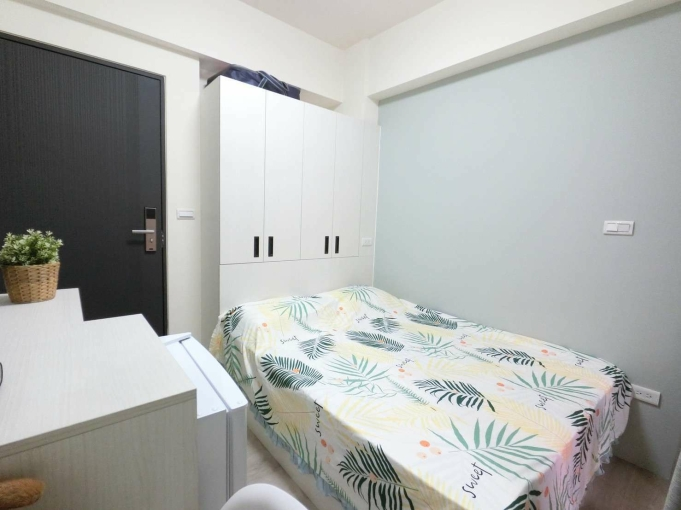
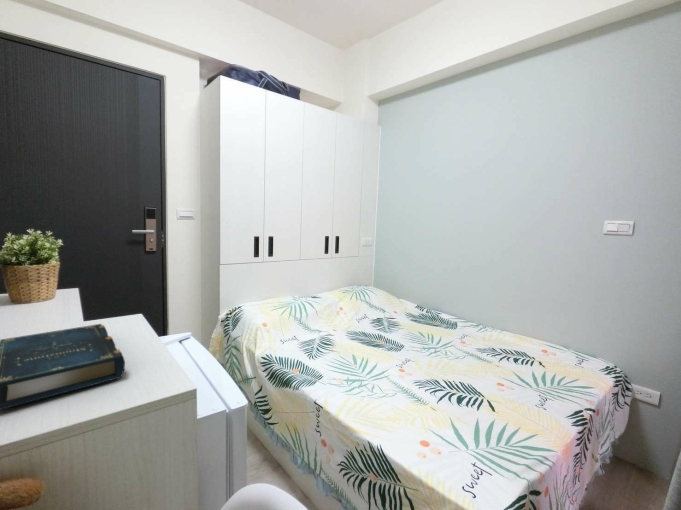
+ book [0,323,126,411]
